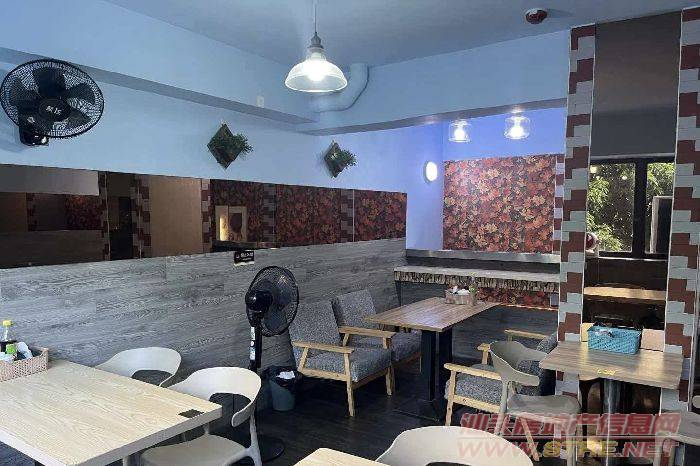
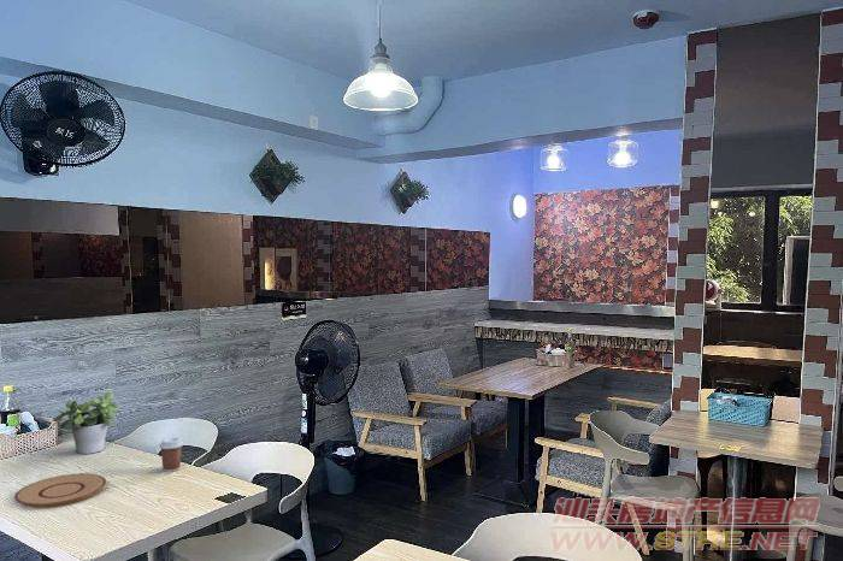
+ plate [13,473,107,508]
+ potted plant [52,391,120,455]
+ coffee cup [158,436,184,473]
